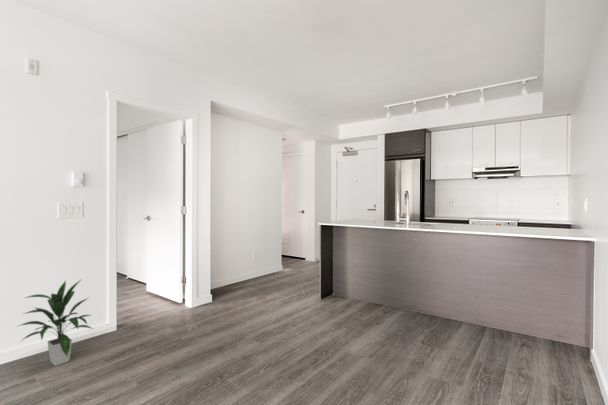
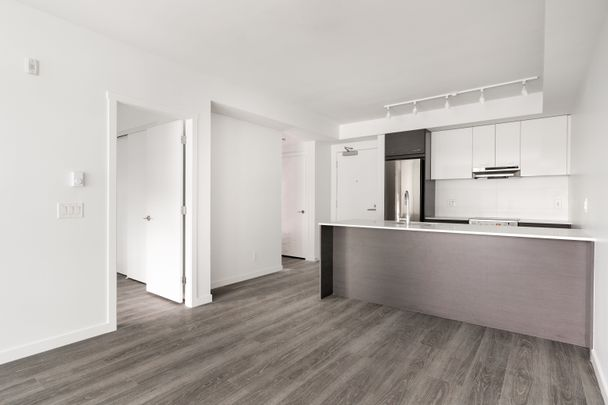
- indoor plant [15,279,94,367]
